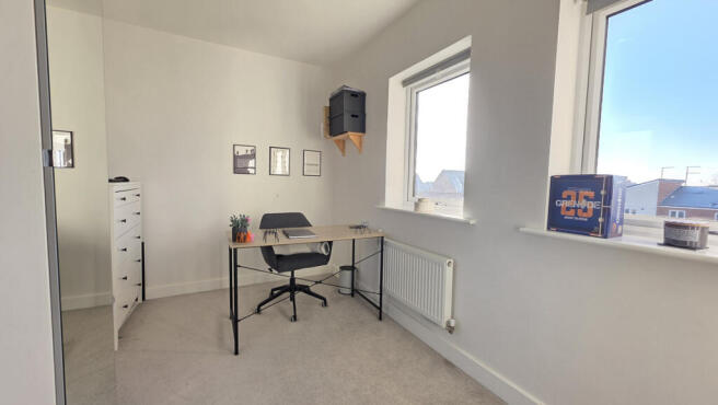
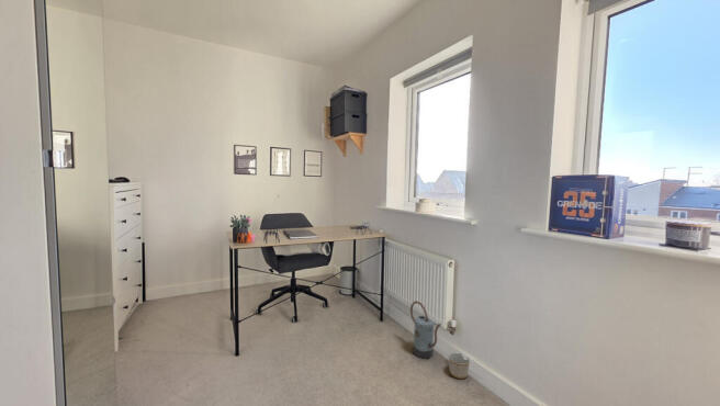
+ planter [448,351,471,380]
+ watering can [409,300,441,360]
